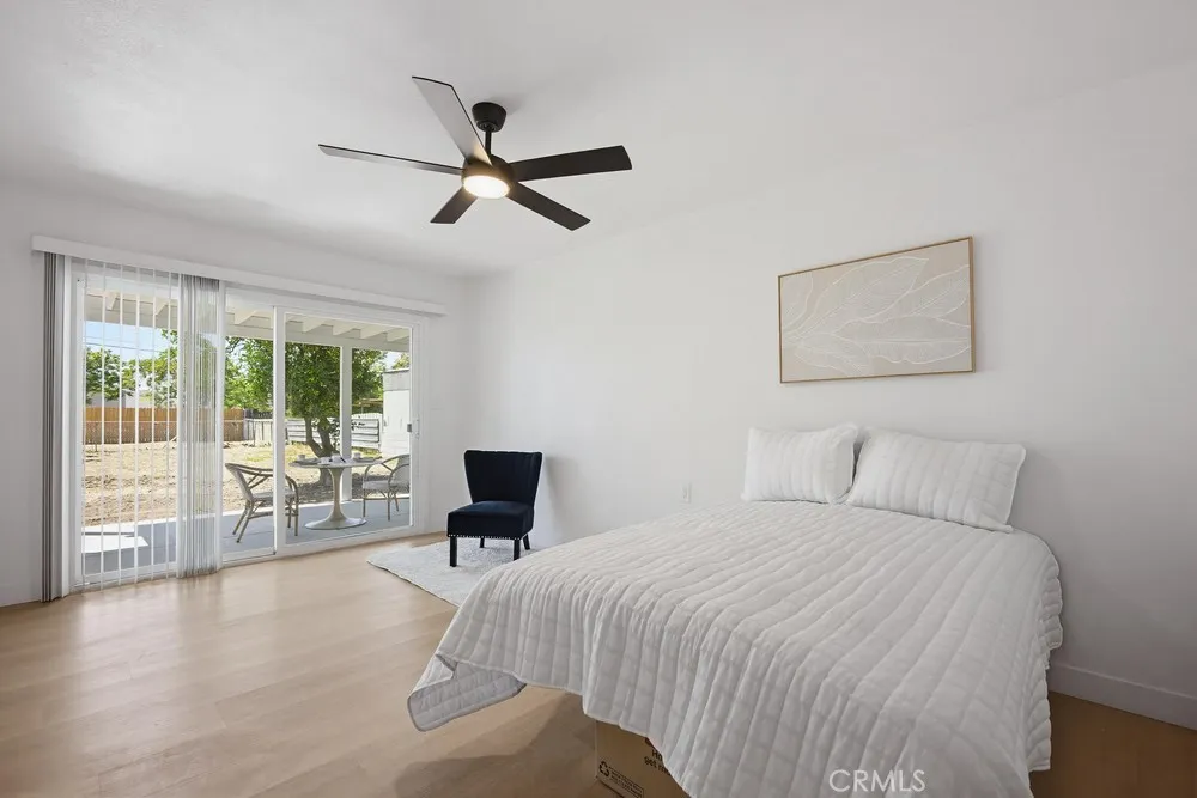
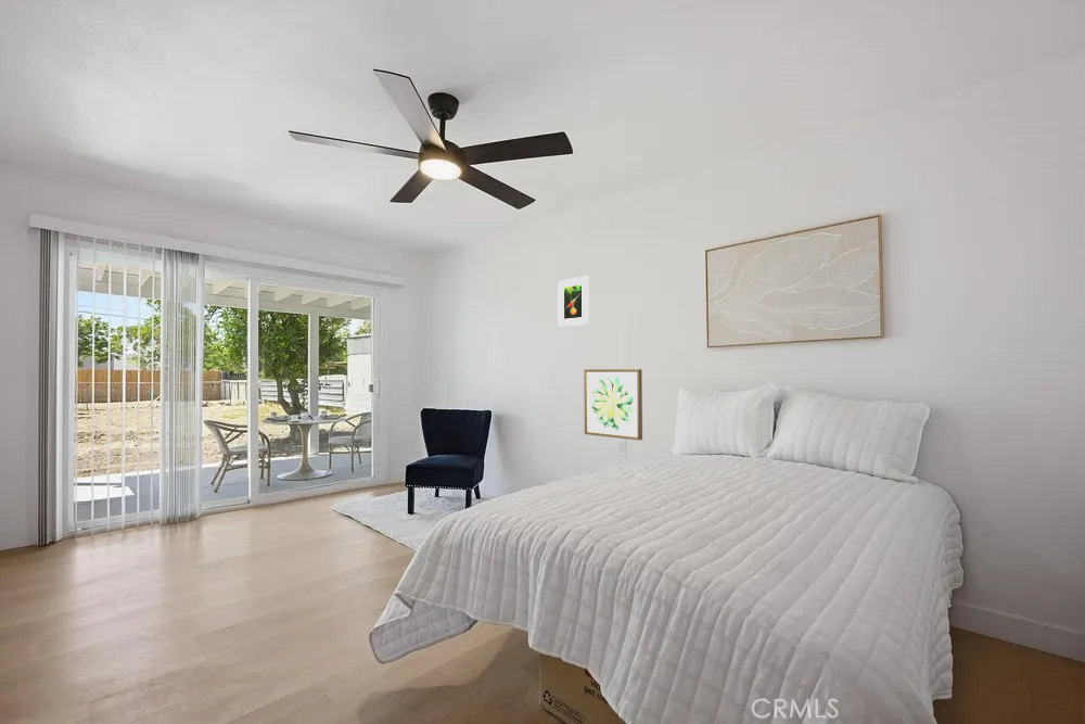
+ wall art [583,368,643,442]
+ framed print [557,276,590,328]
